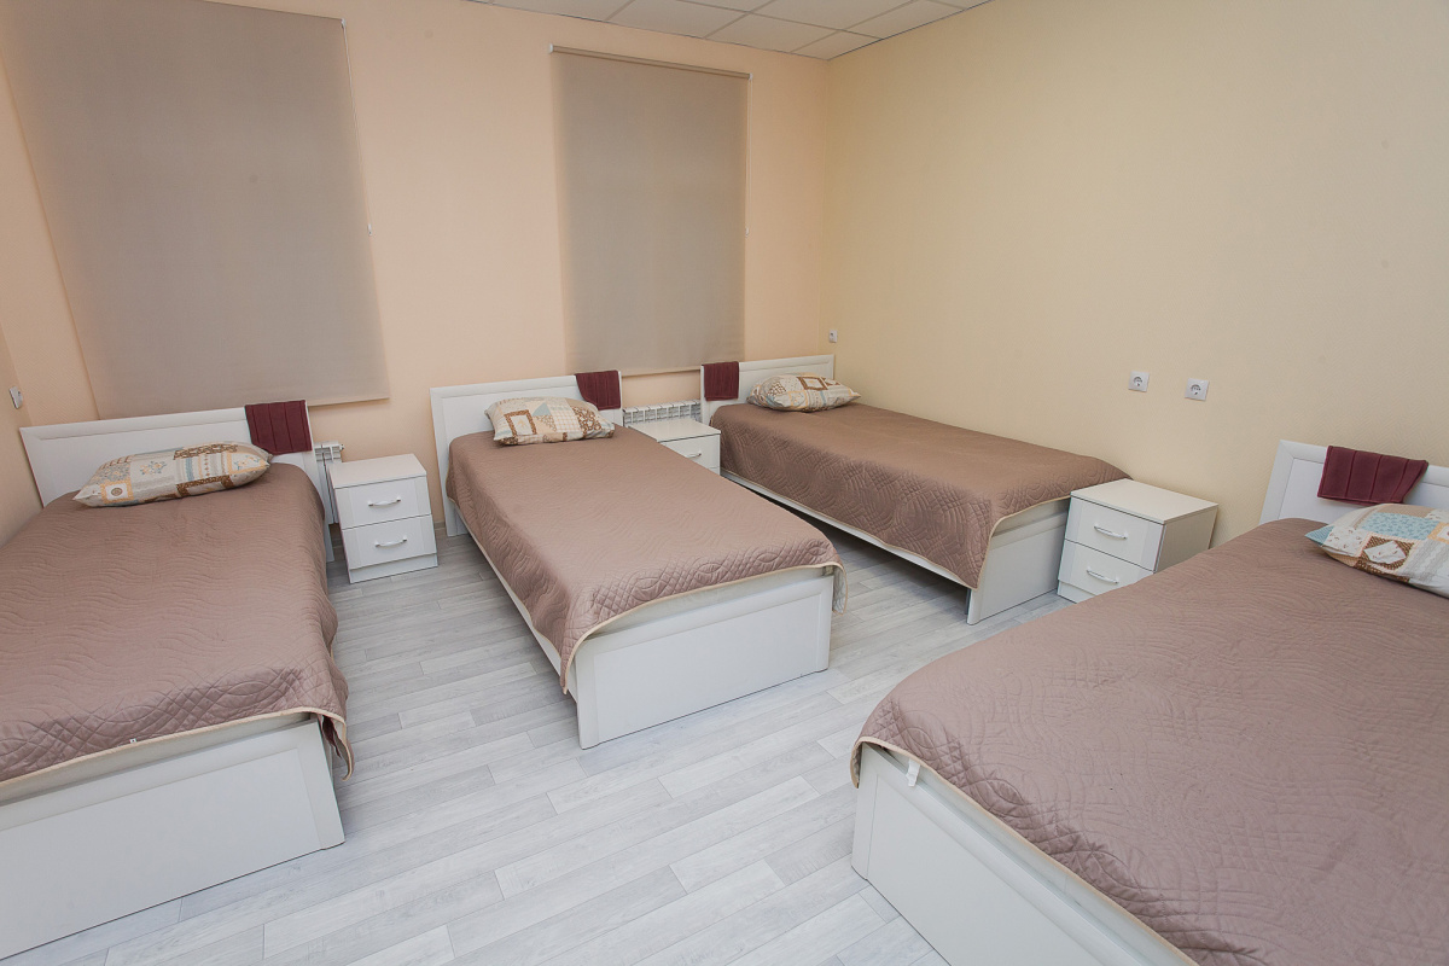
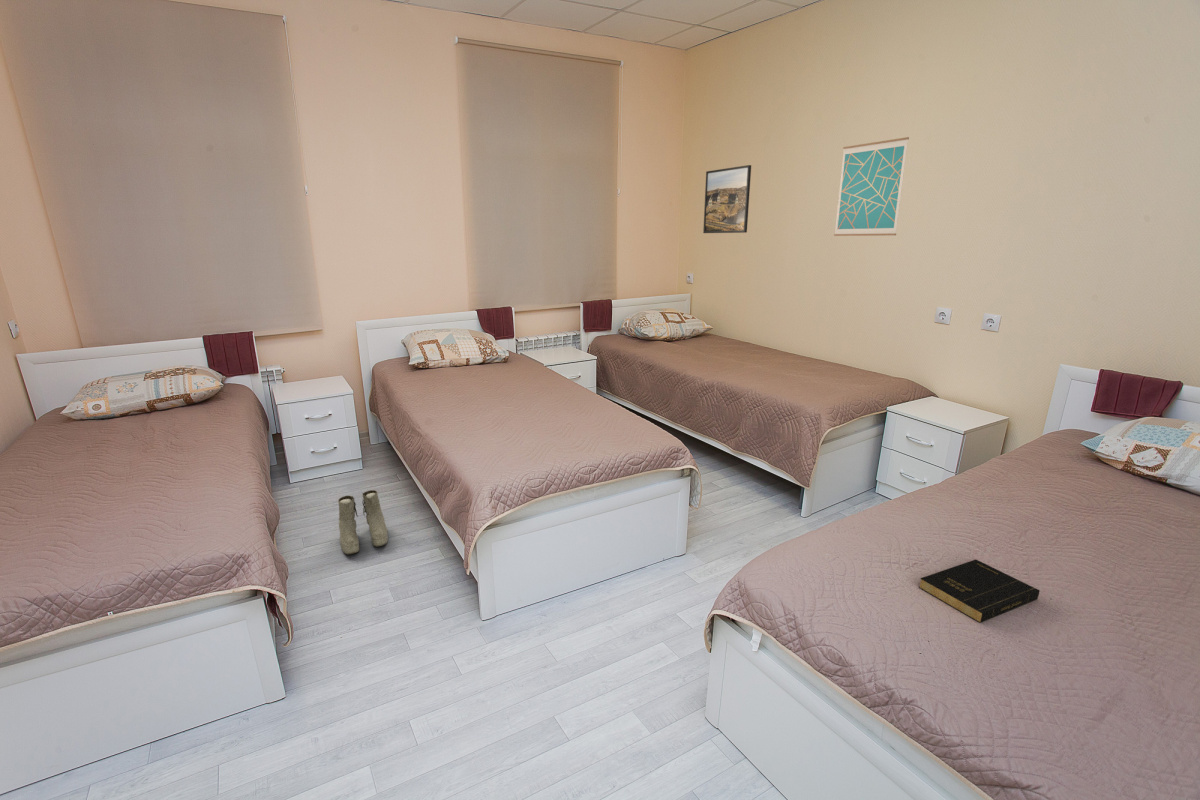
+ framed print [702,164,752,234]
+ wall art [833,136,910,237]
+ book [918,558,1040,624]
+ boots [337,489,389,555]
